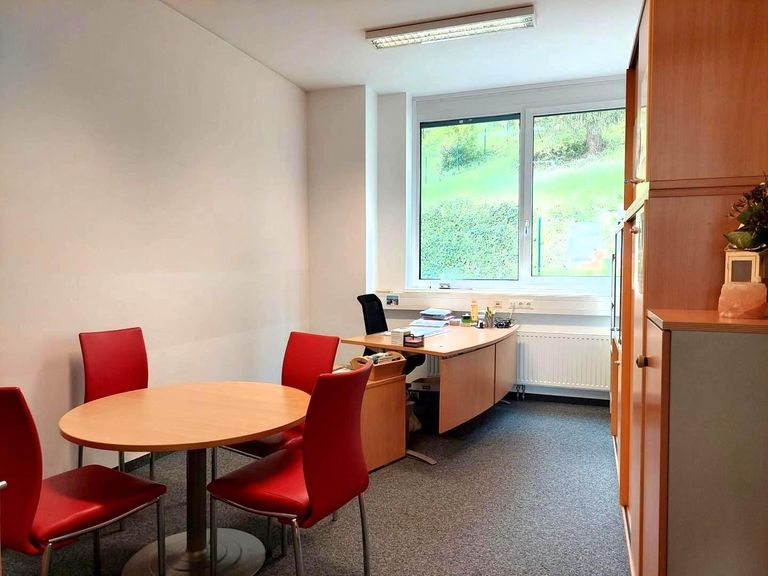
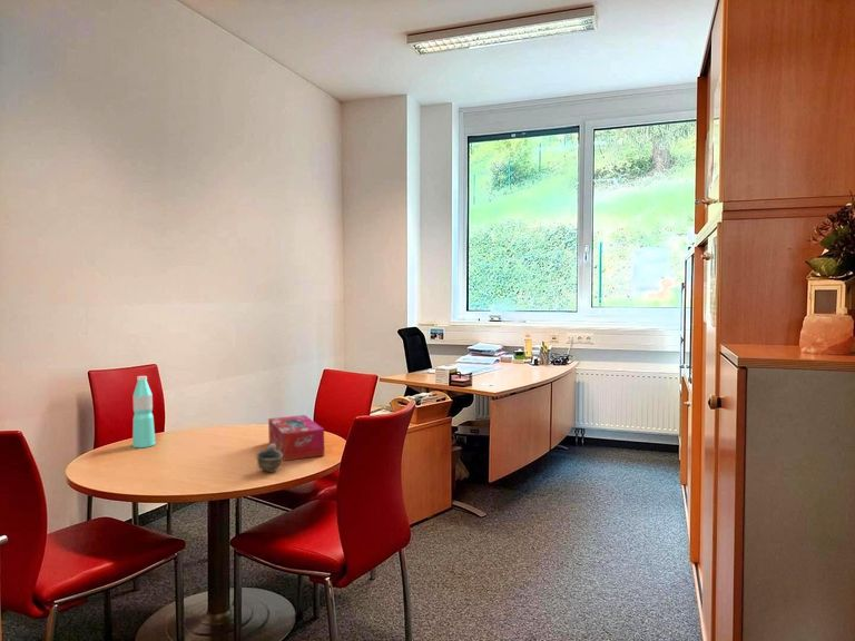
+ tissue box [267,414,325,462]
+ cup [255,444,283,473]
+ water bottle [131,375,157,448]
